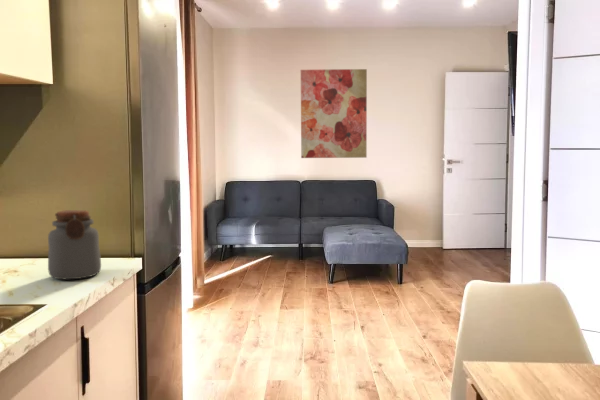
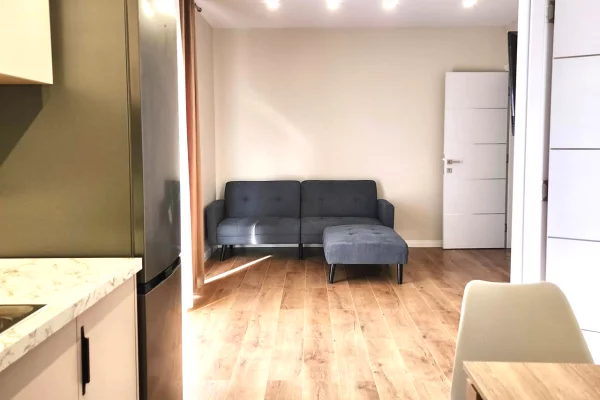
- wall art [300,68,368,159]
- jar [47,209,102,280]
